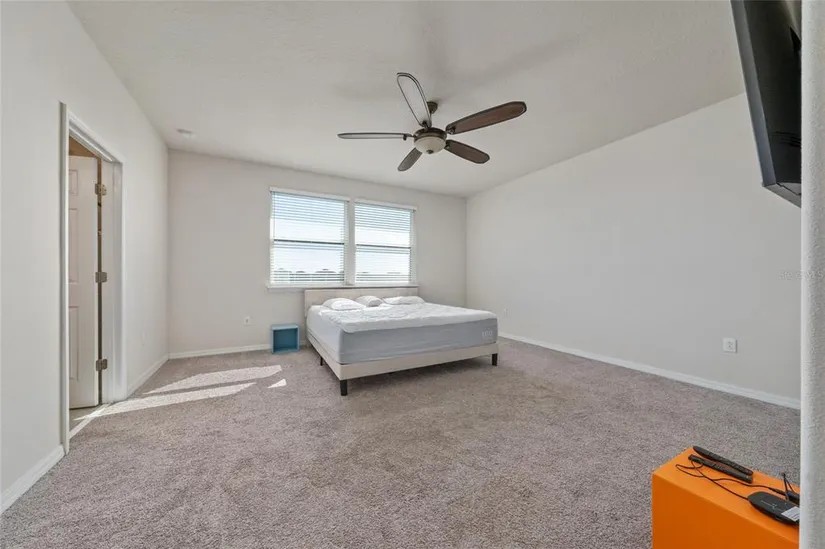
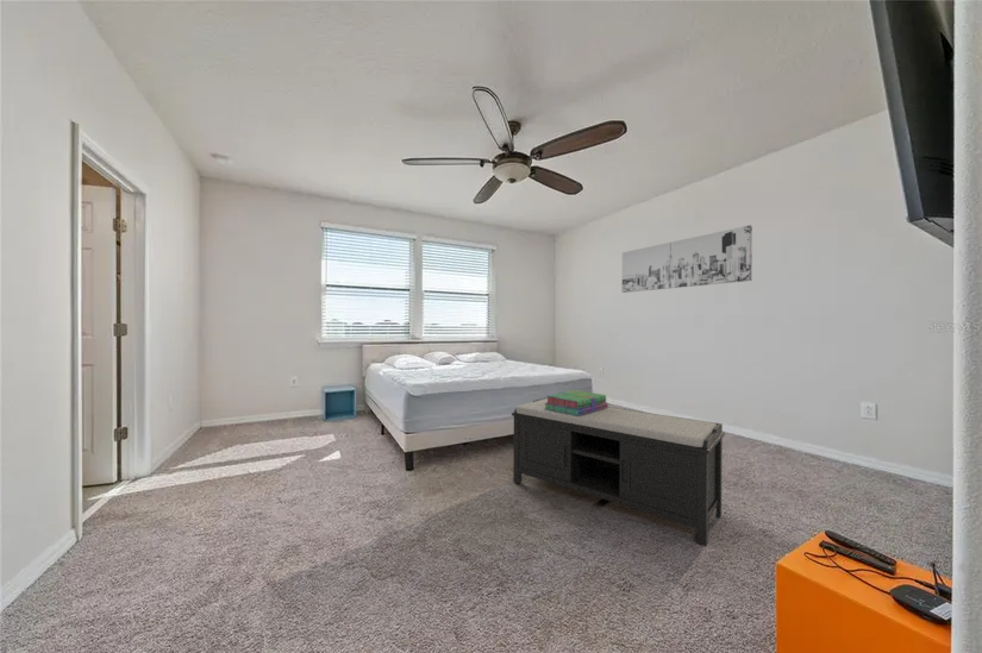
+ stack of books [544,389,609,416]
+ bench [511,396,726,547]
+ wall art [621,225,753,294]
